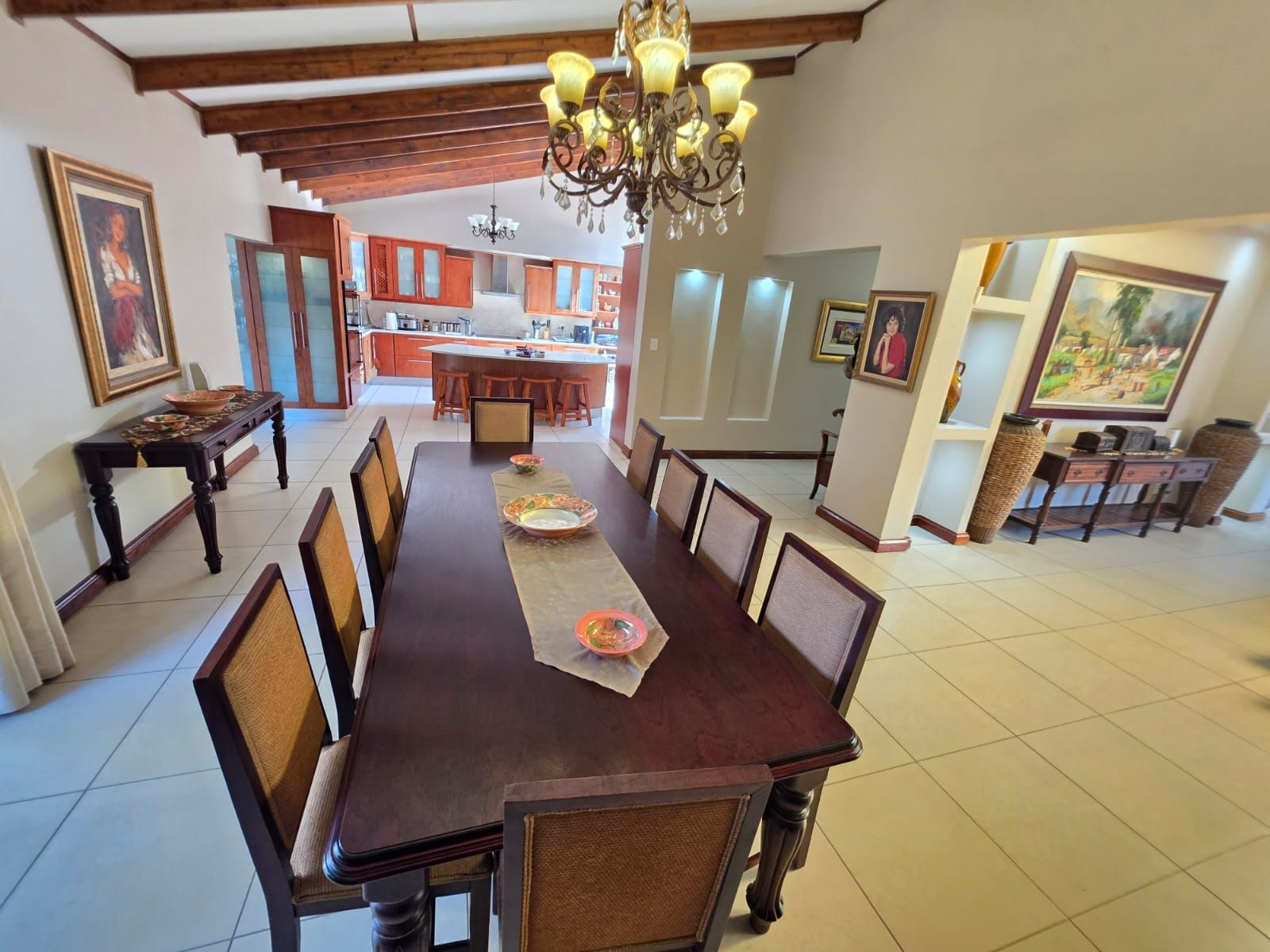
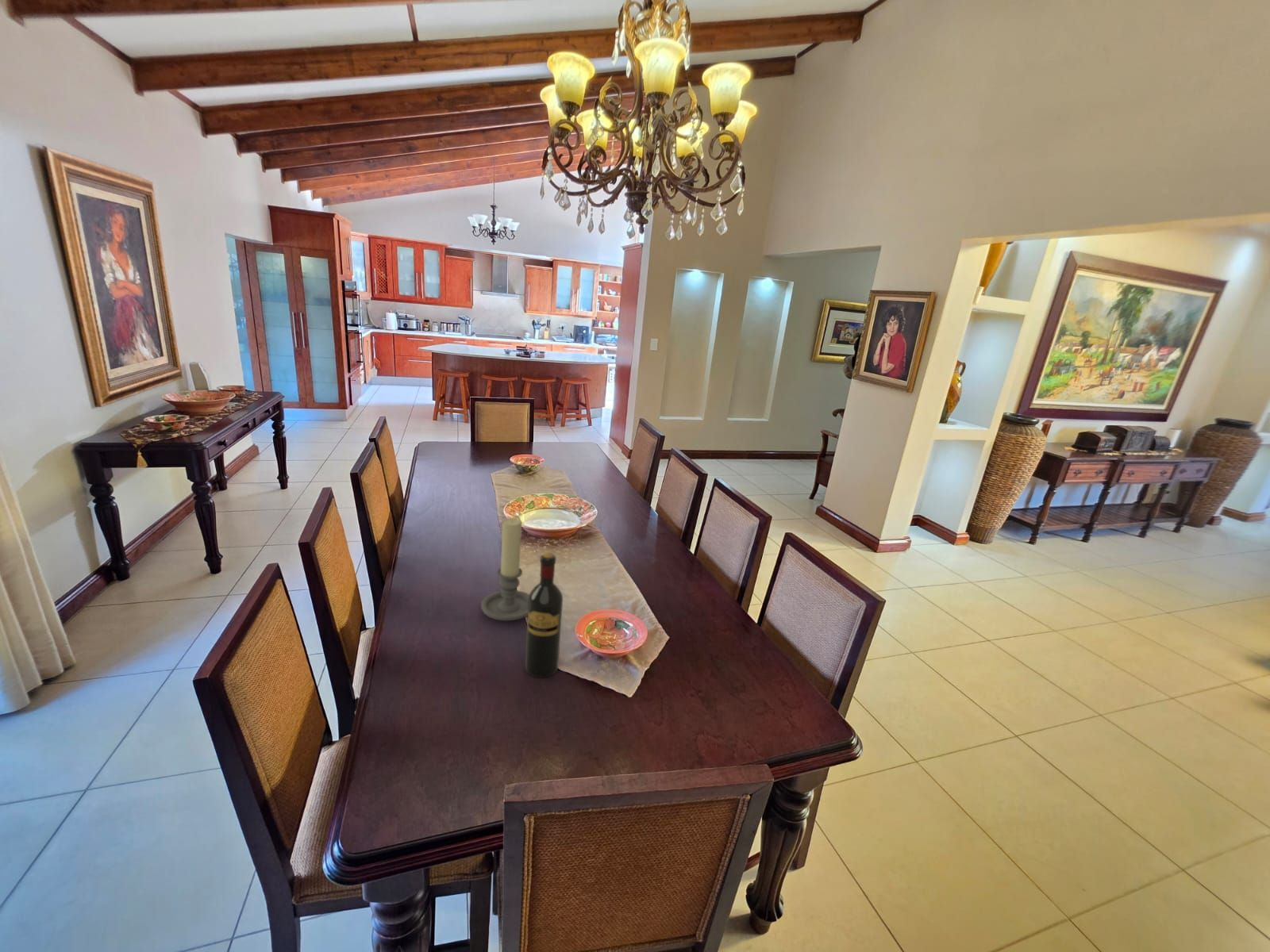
+ wine bottle [525,551,564,678]
+ candle holder [480,517,529,621]
